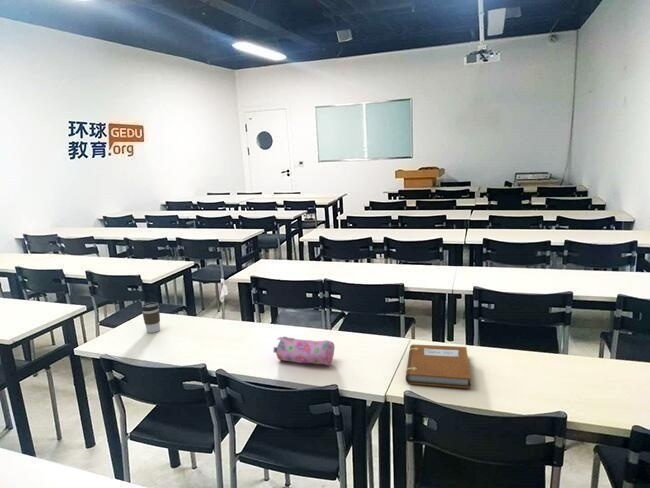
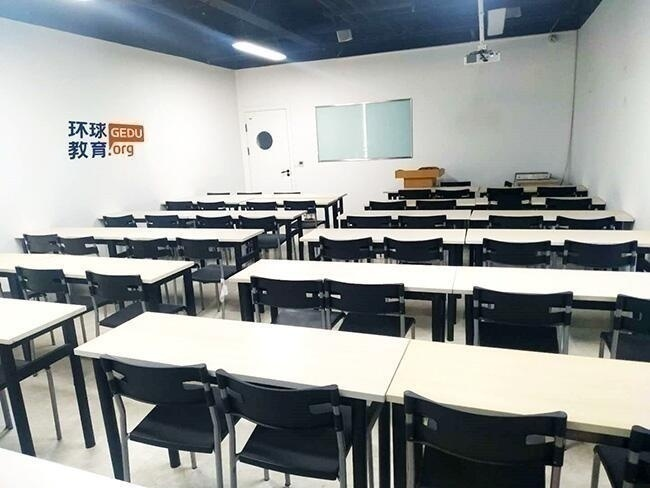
- coffee cup [140,302,161,334]
- pencil case [272,336,335,367]
- notebook [405,343,472,389]
